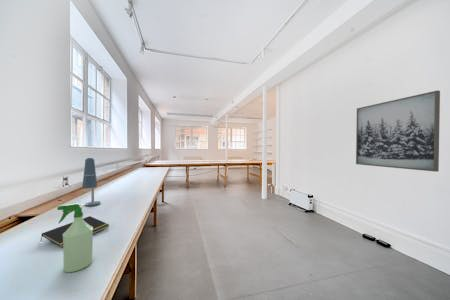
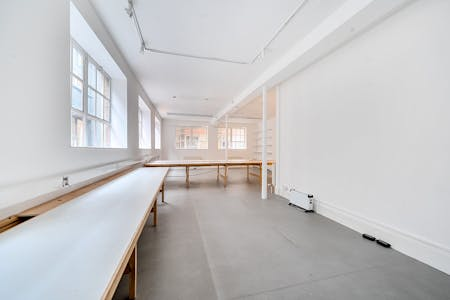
- notepad [40,215,110,249]
- wall art [355,90,441,173]
- desk lamp [81,157,101,207]
- spray bottle [56,203,94,273]
